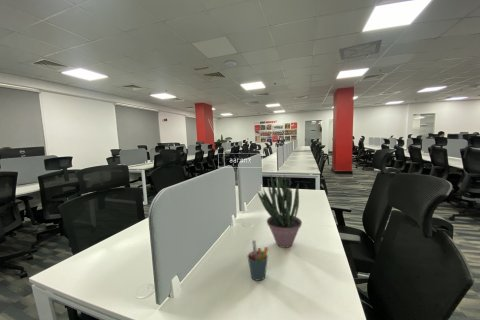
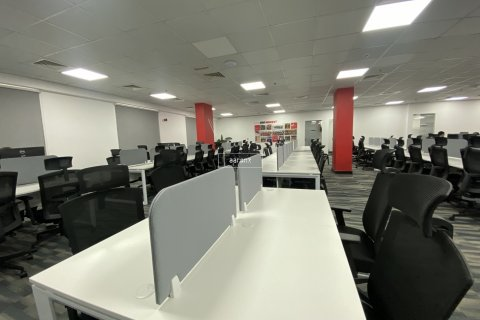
- ceiling vent [338,39,383,61]
- pen holder [246,239,269,282]
- potted plant [256,173,303,249]
